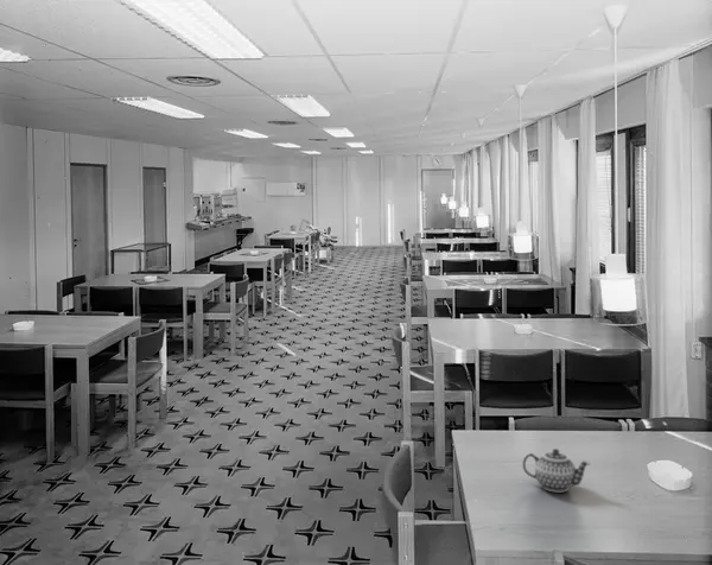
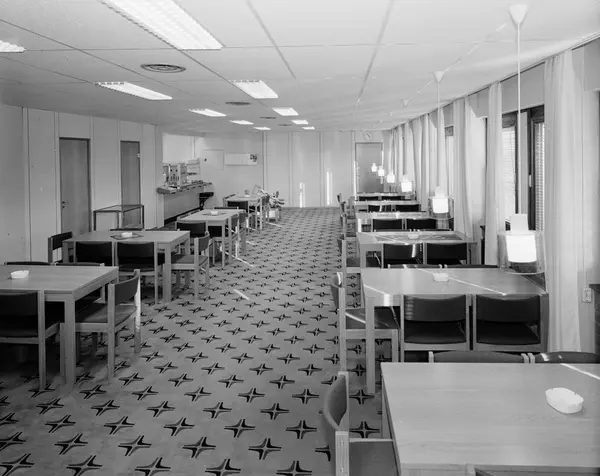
- teapot [522,447,591,493]
